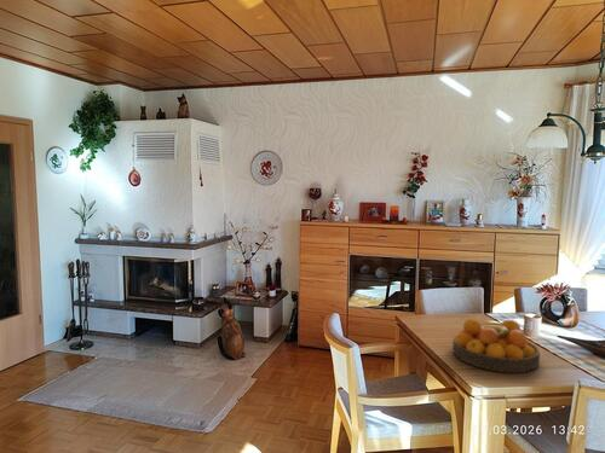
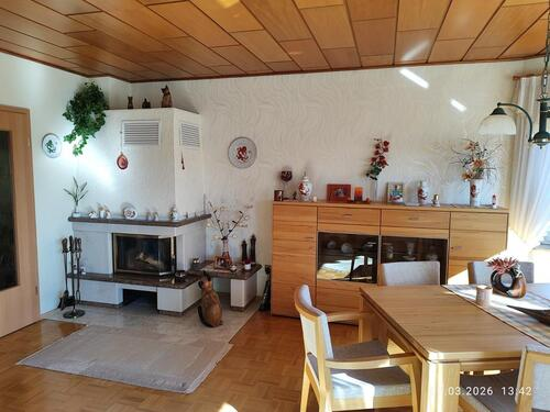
- fruit bowl [451,318,541,373]
